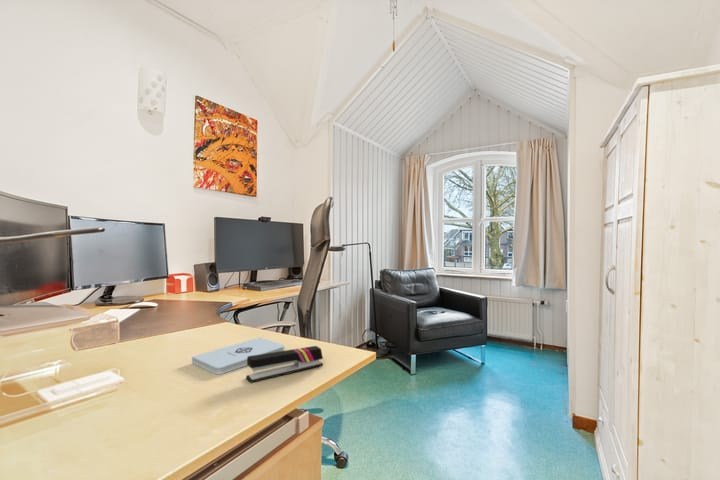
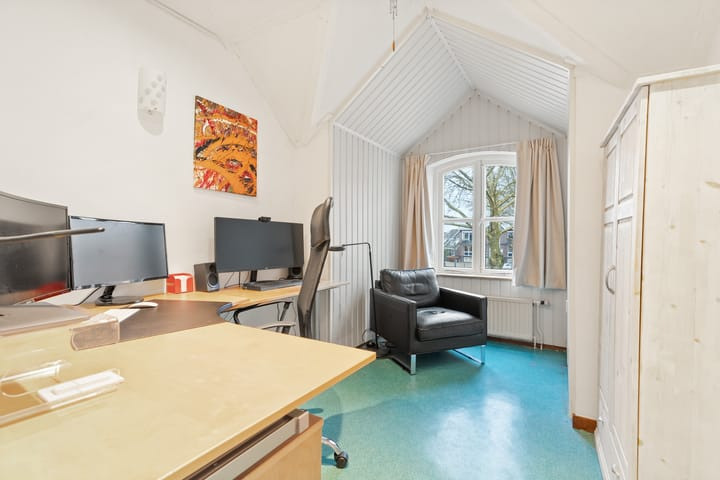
- notepad [191,336,286,375]
- stapler [245,345,324,384]
